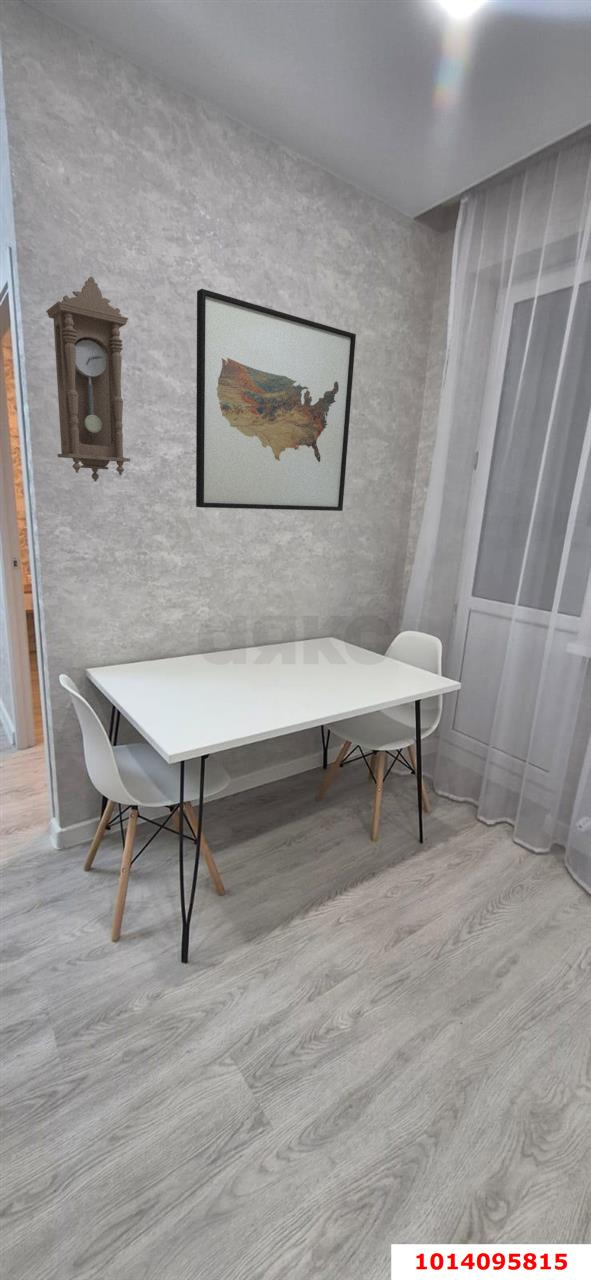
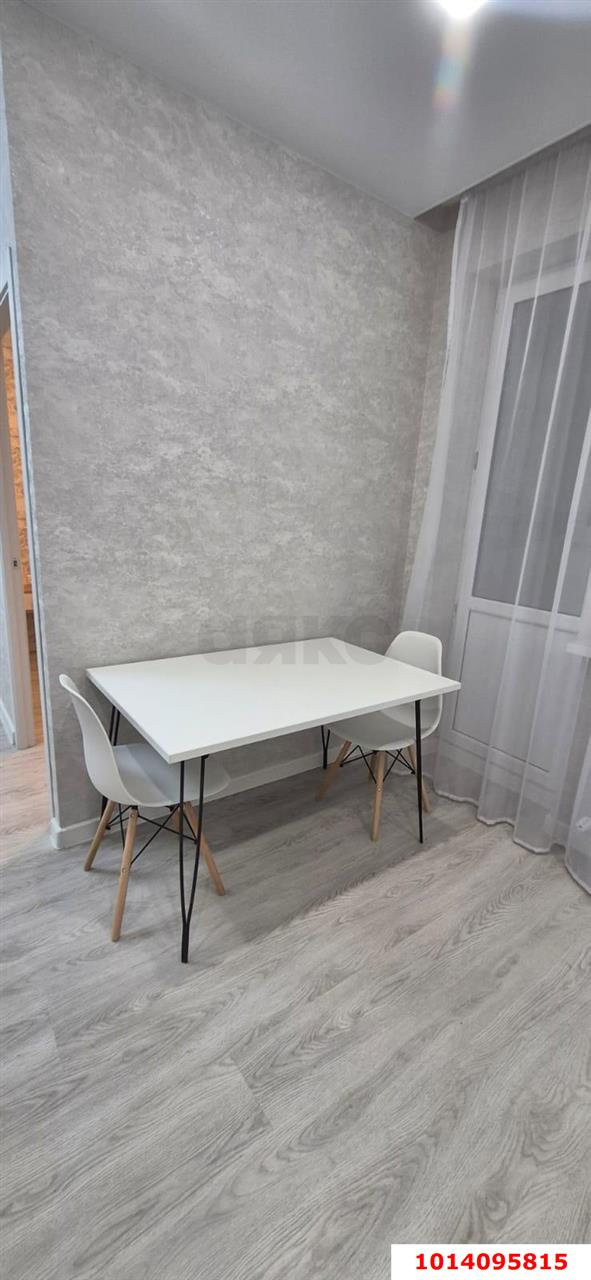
- wall art [195,288,357,512]
- pendulum clock [45,276,131,482]
